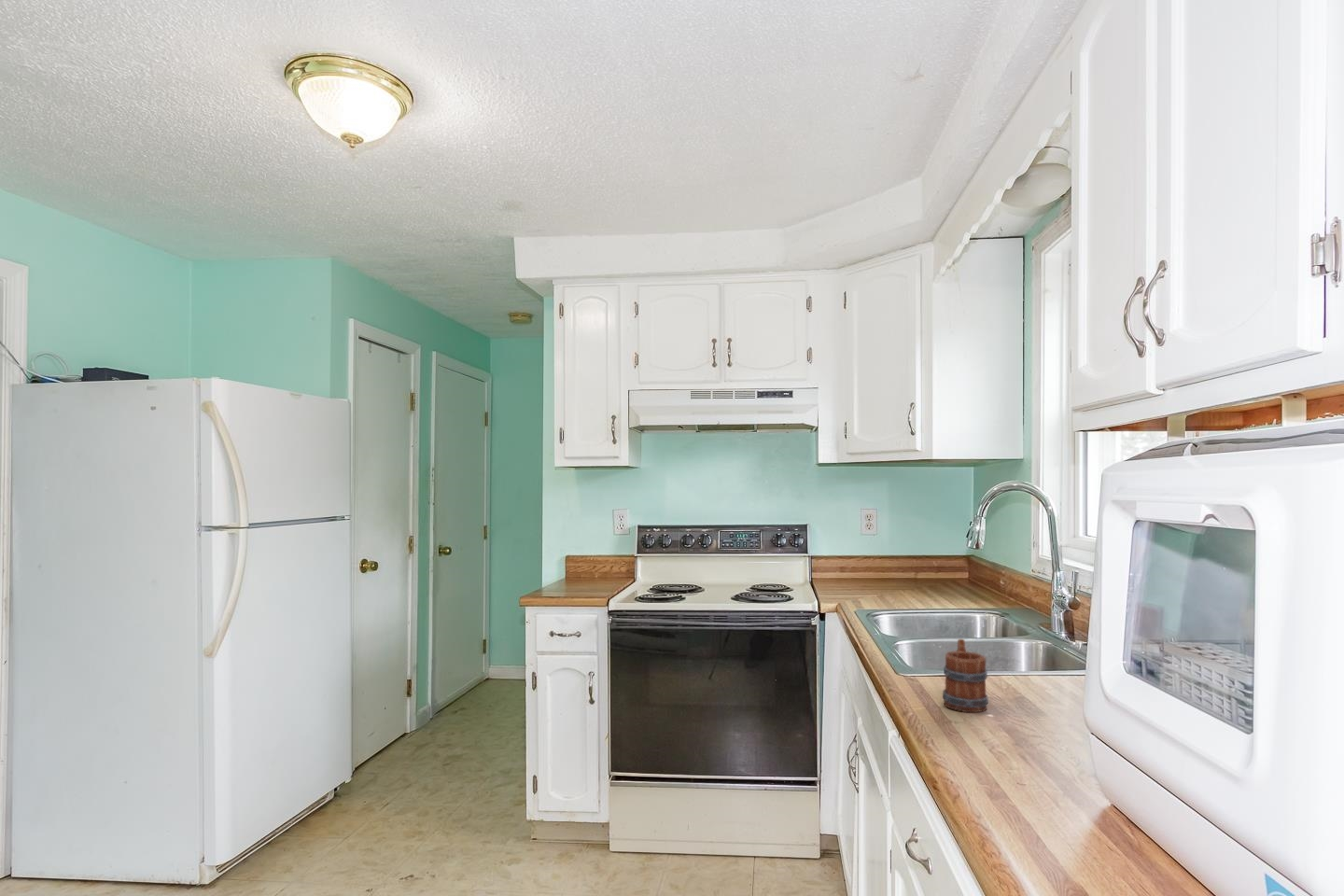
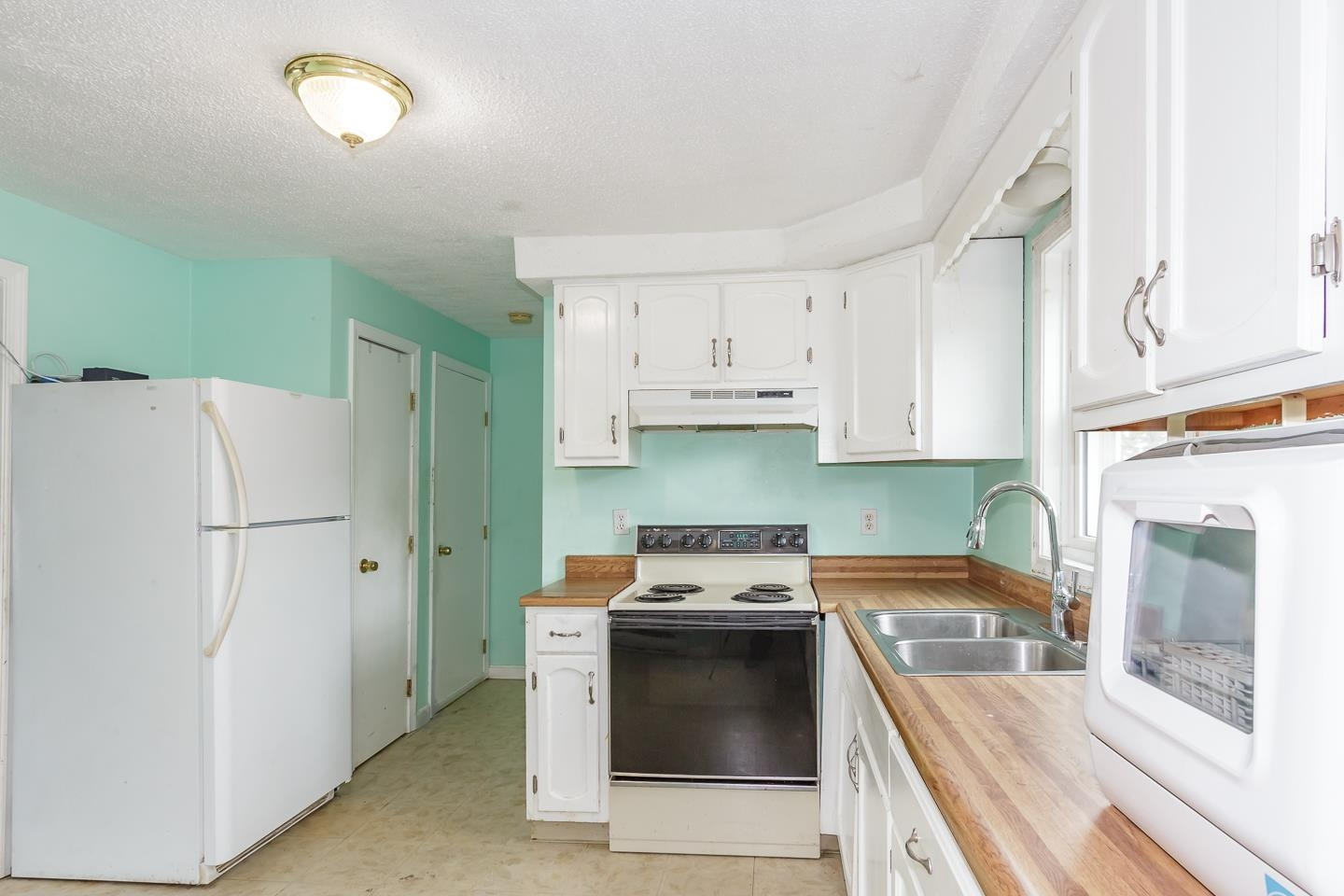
- mug [942,638,989,713]
